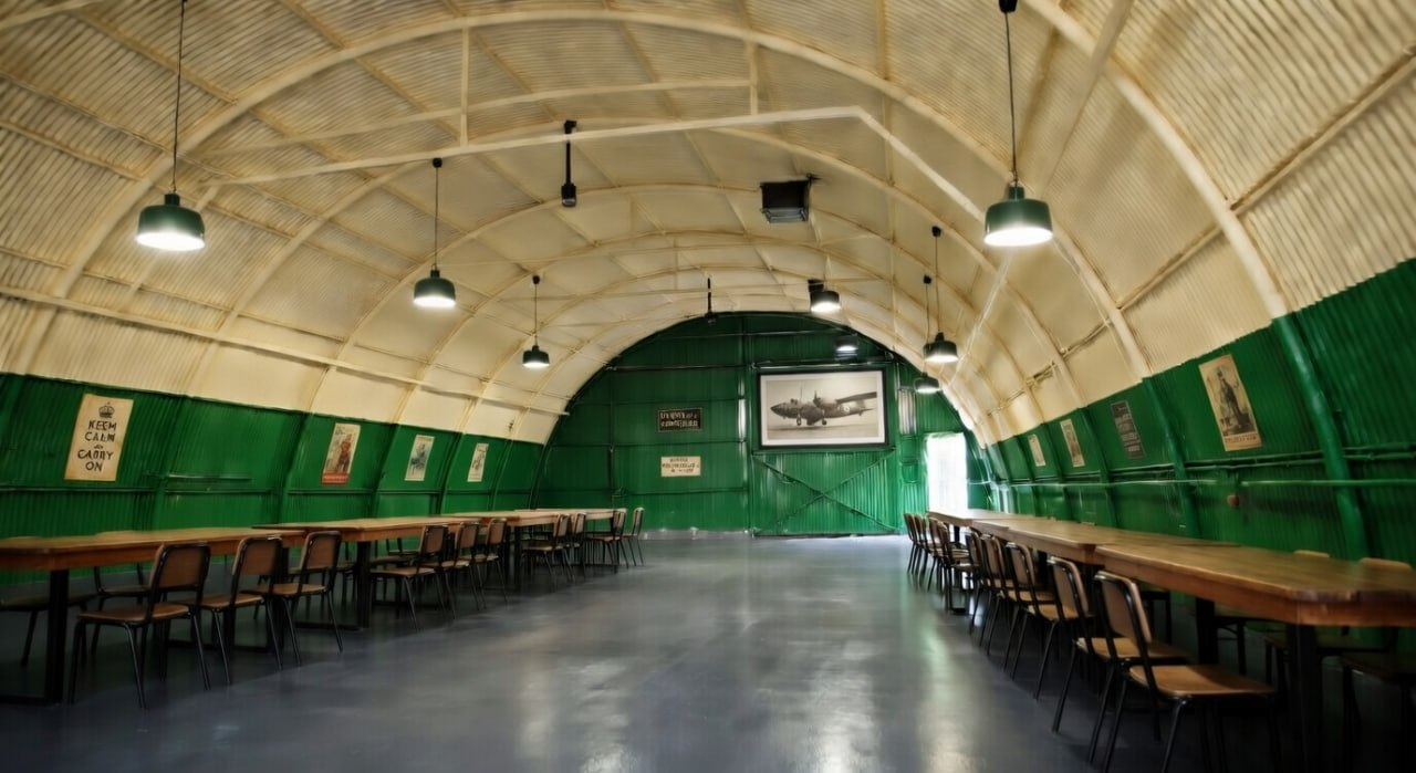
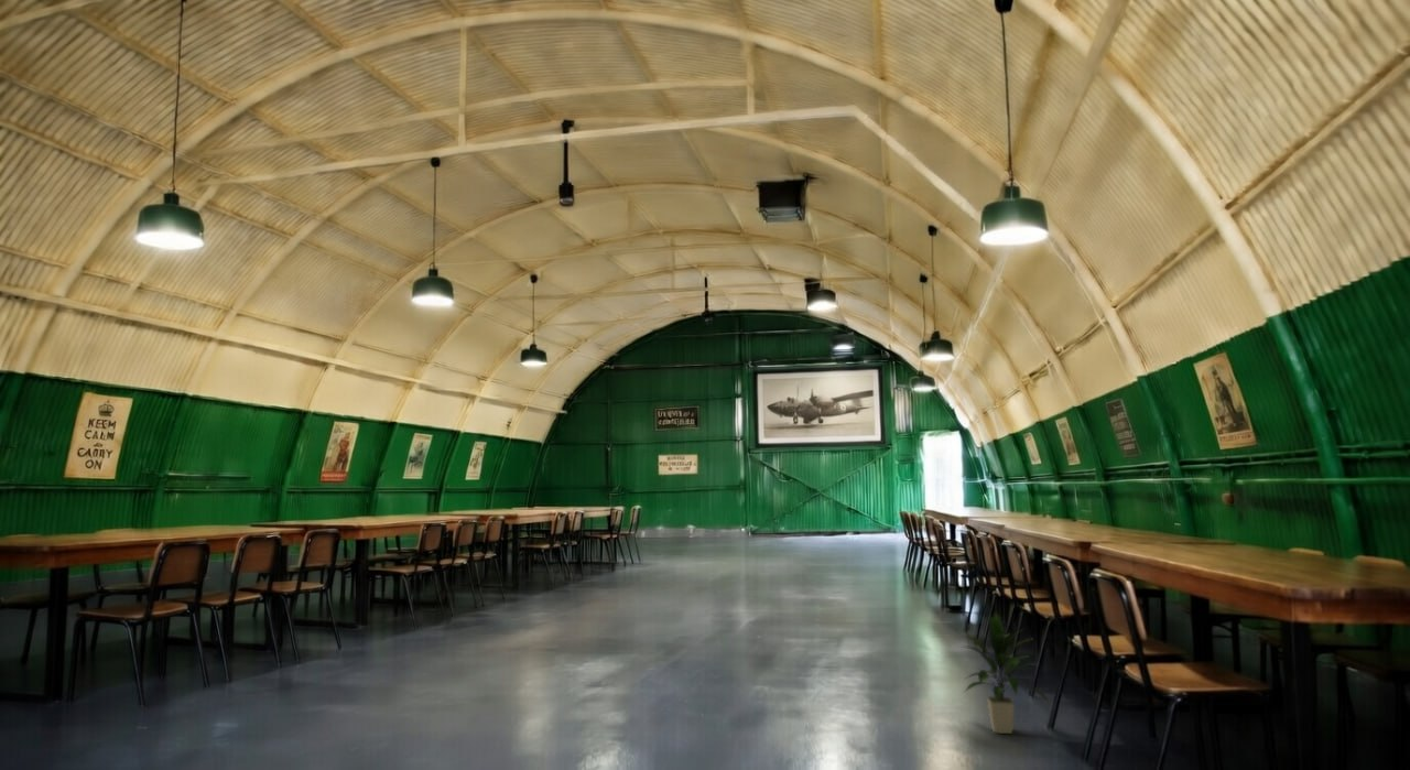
+ indoor plant [956,611,1054,735]
